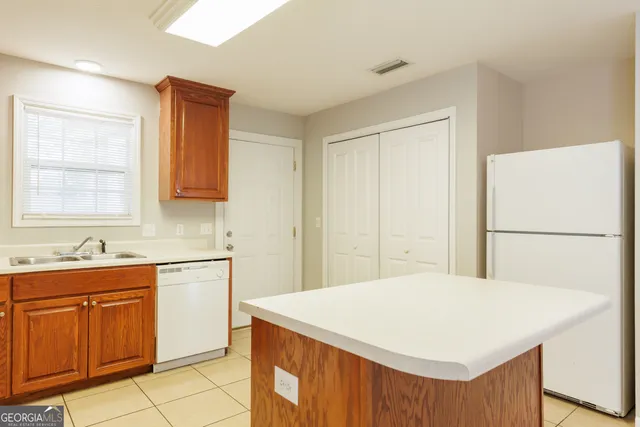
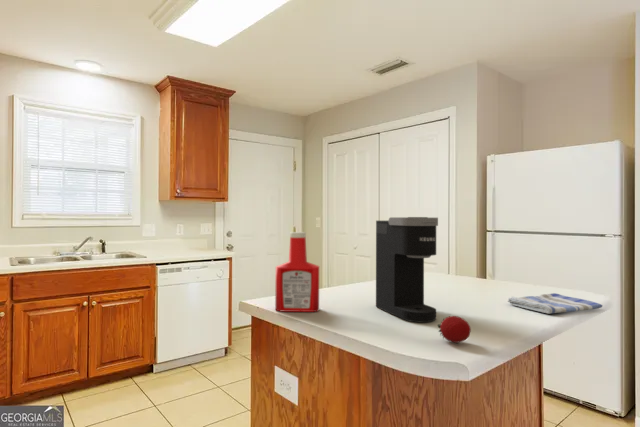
+ soap bottle [274,231,320,313]
+ dish towel [507,292,603,315]
+ fruit [437,315,472,344]
+ coffee maker [375,216,439,323]
